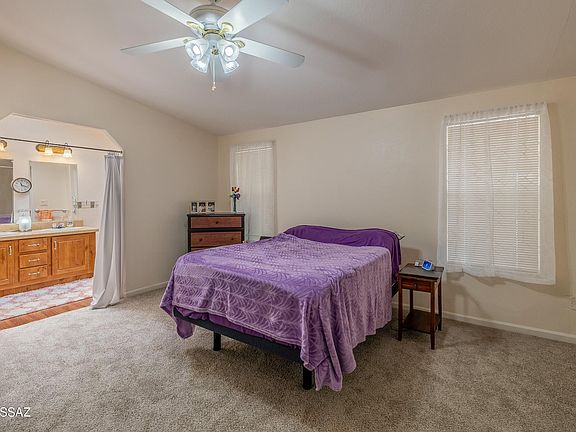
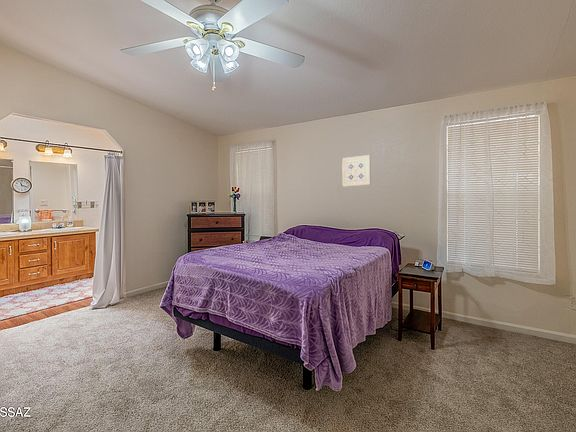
+ wall art [341,154,372,187]
